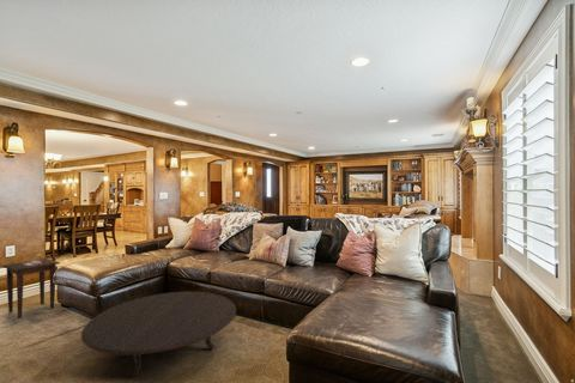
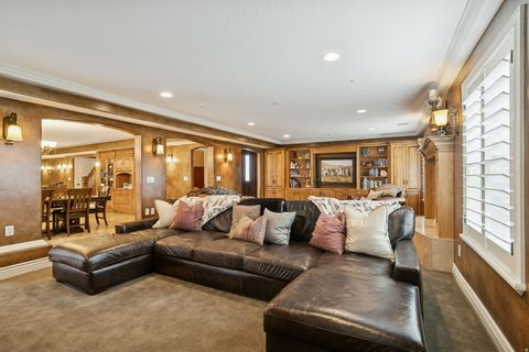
- side table [1,257,61,320]
- table [79,291,237,378]
